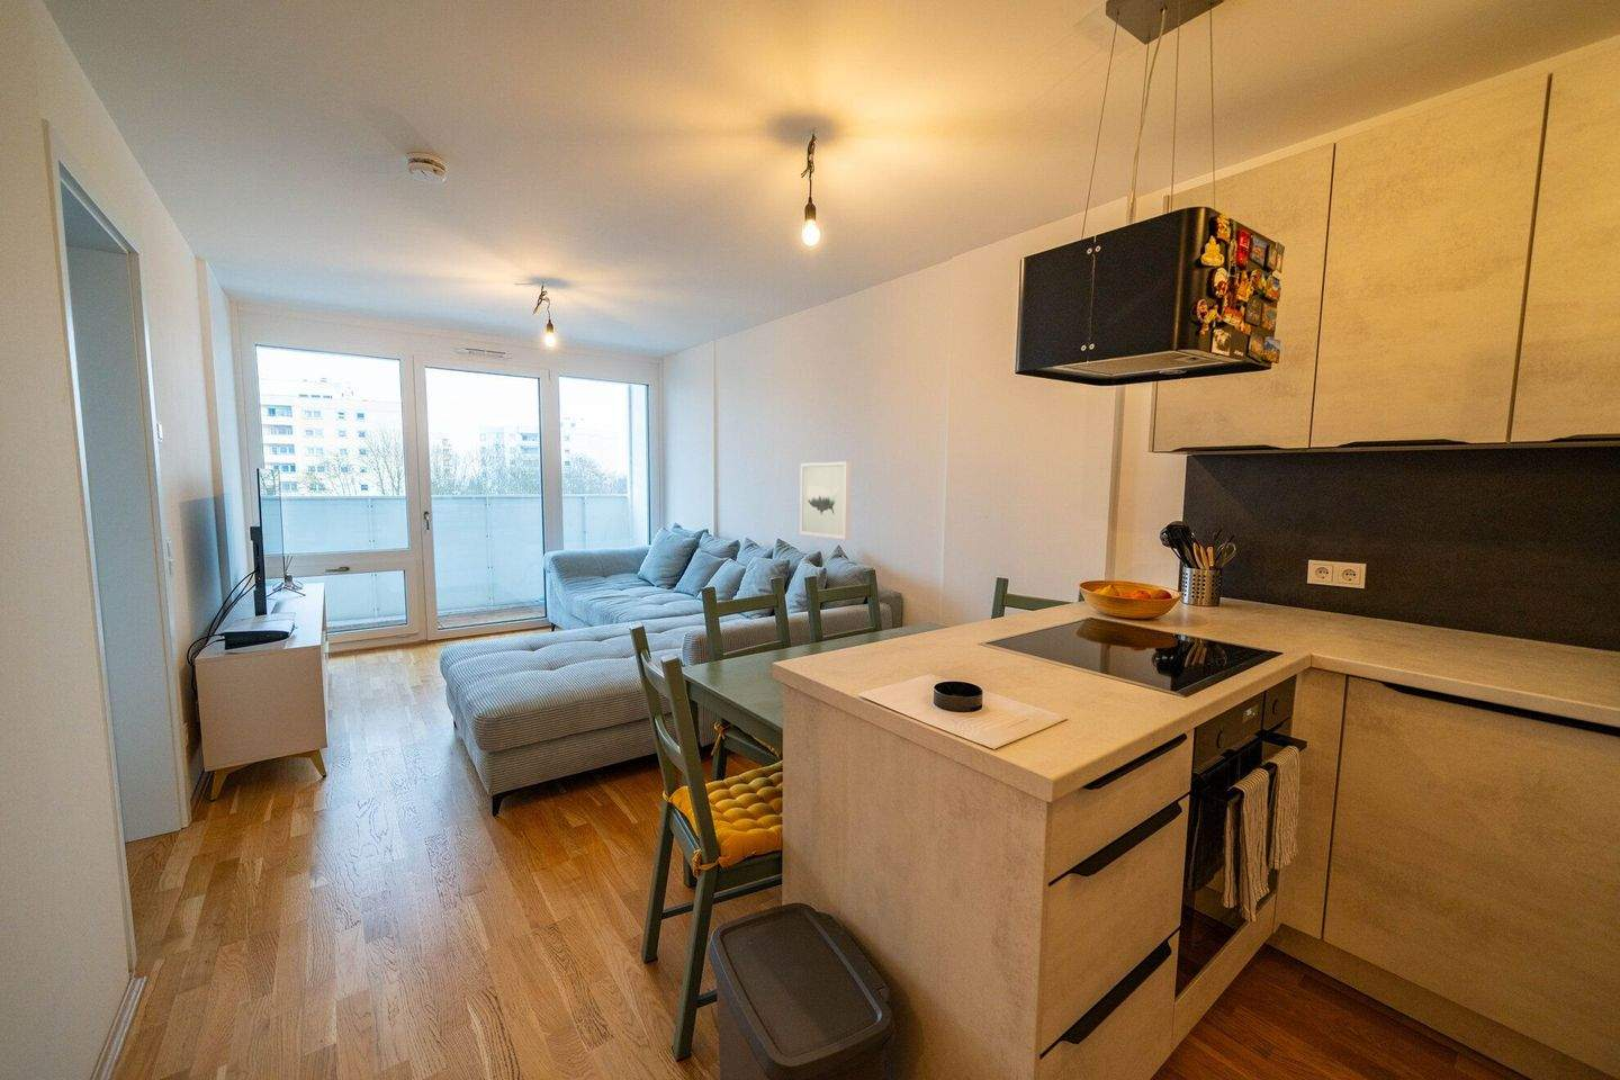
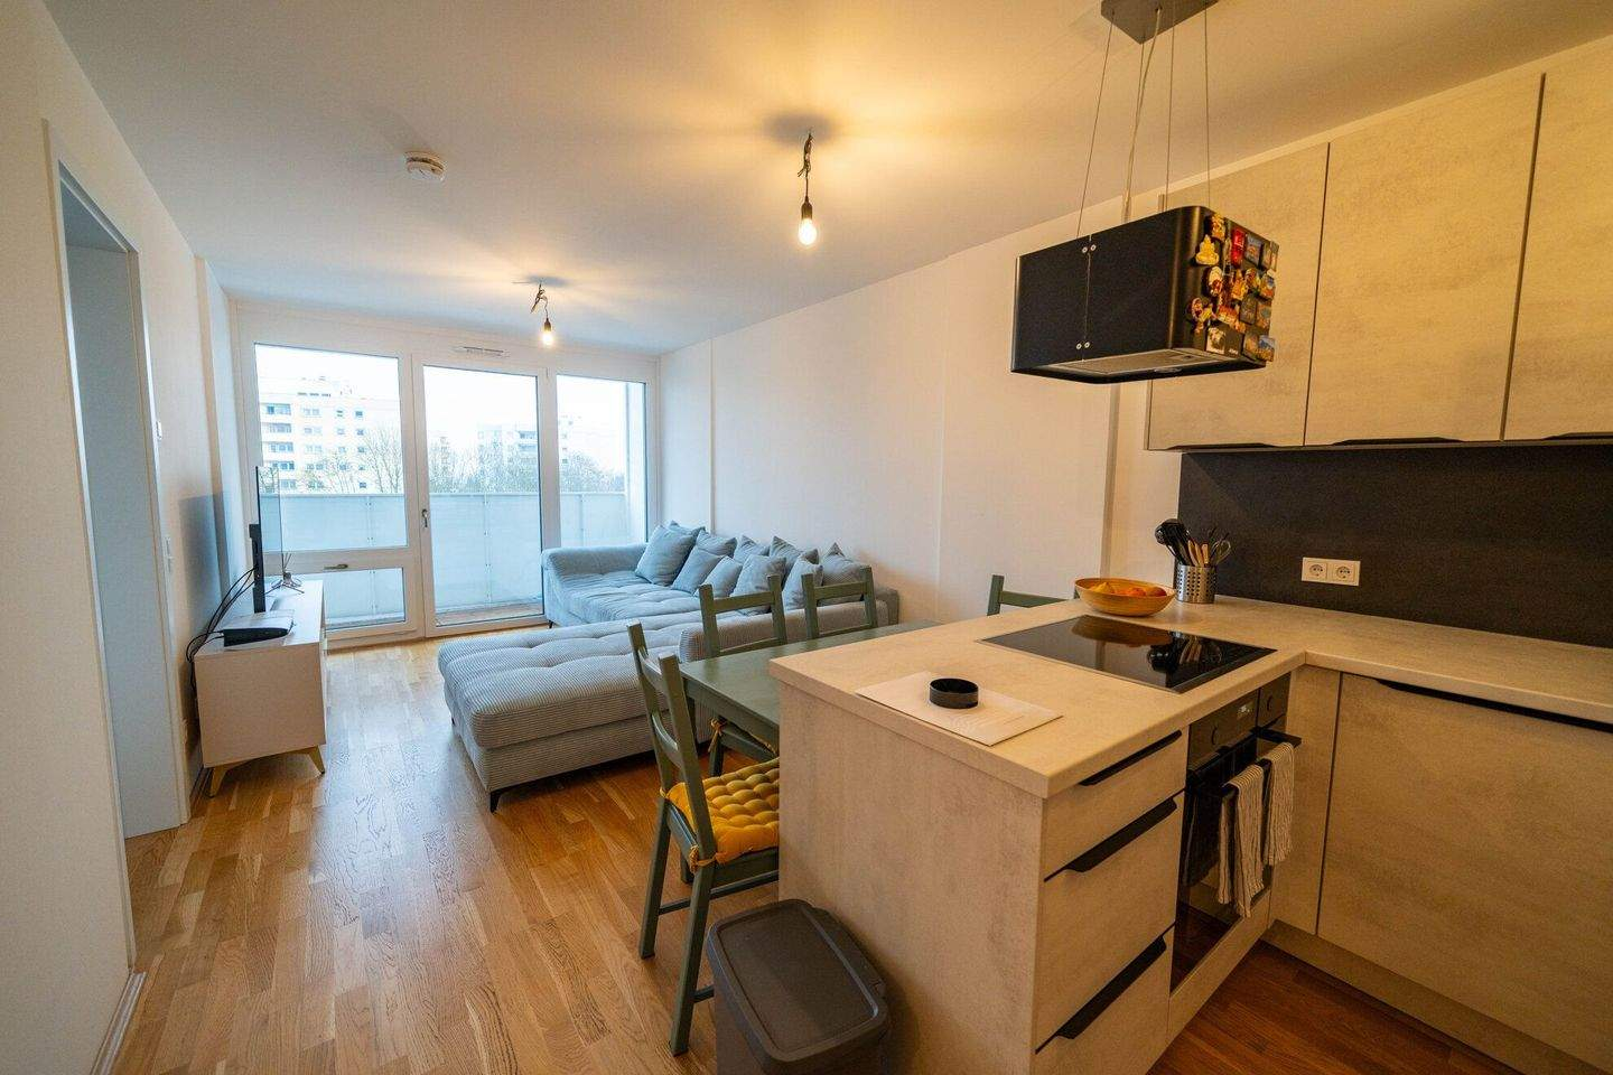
- wall art [799,460,852,540]
